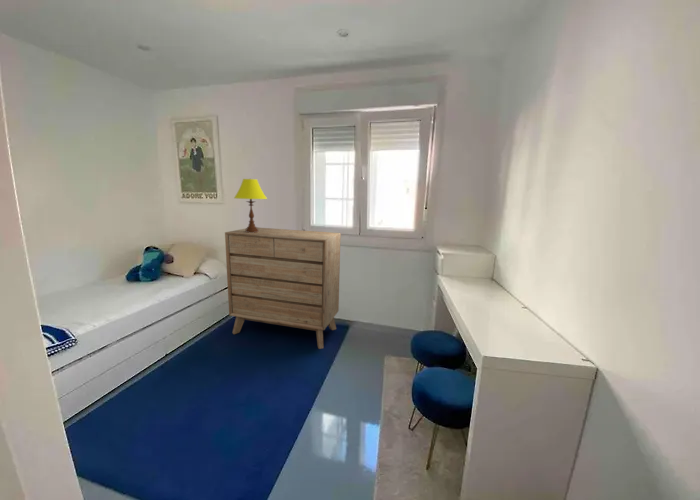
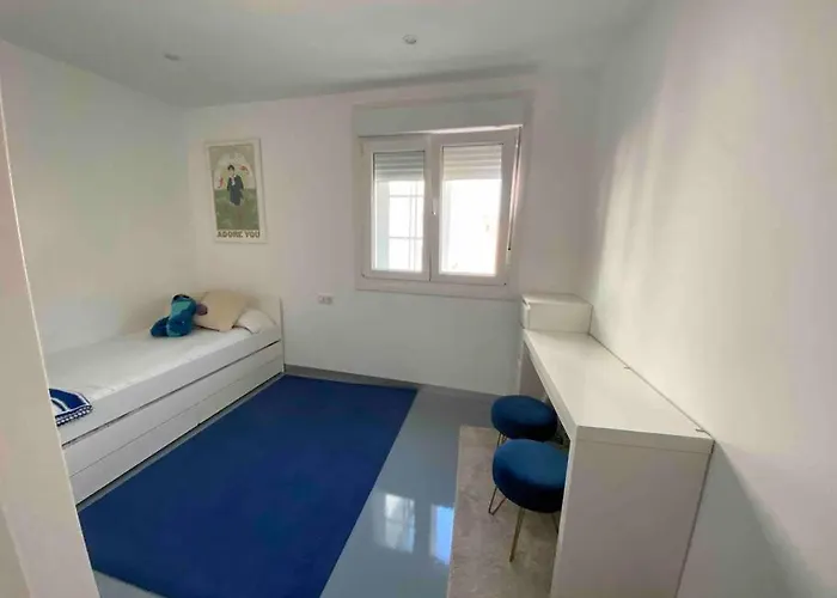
- table lamp [233,178,268,233]
- dresser [224,226,342,350]
